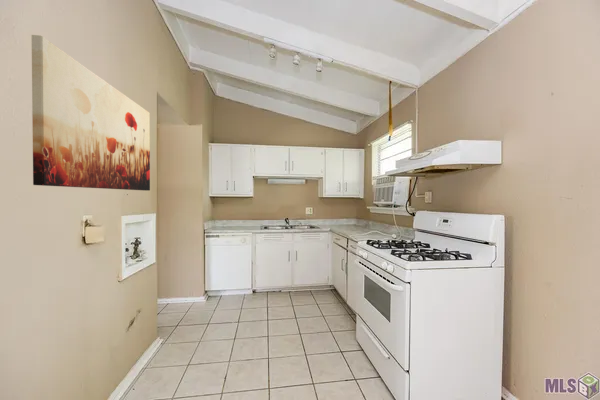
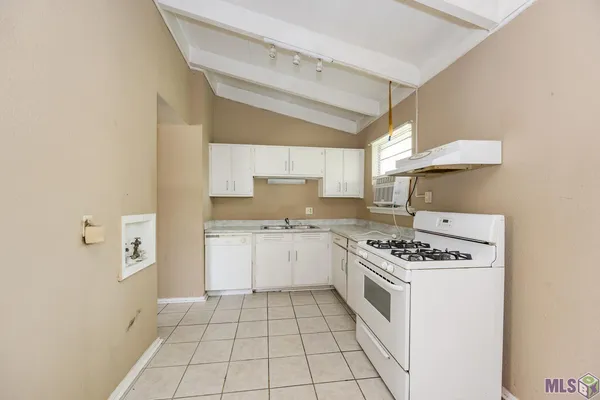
- wall art [31,34,151,192]
